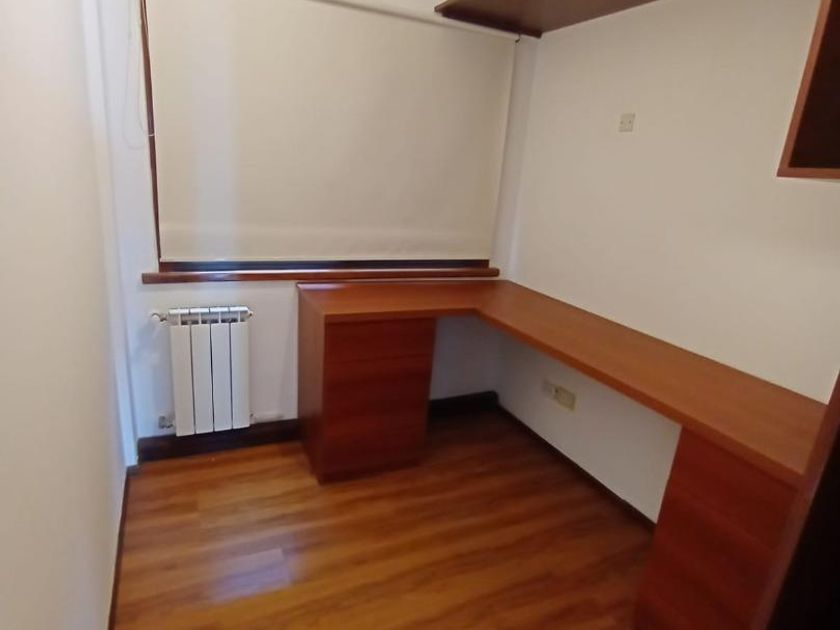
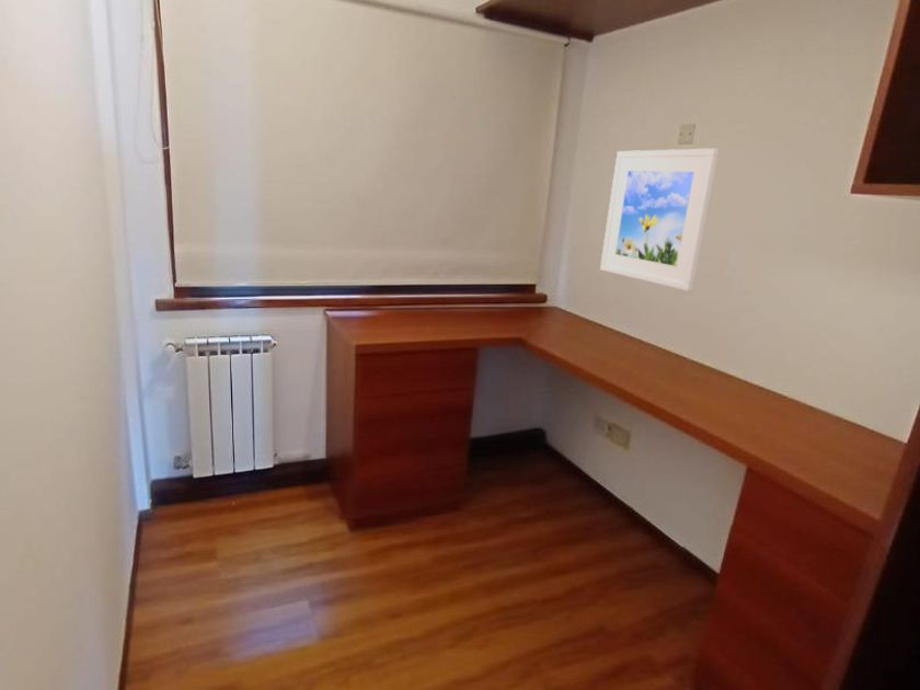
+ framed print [599,147,721,292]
